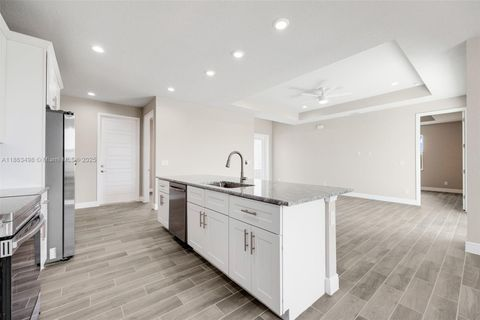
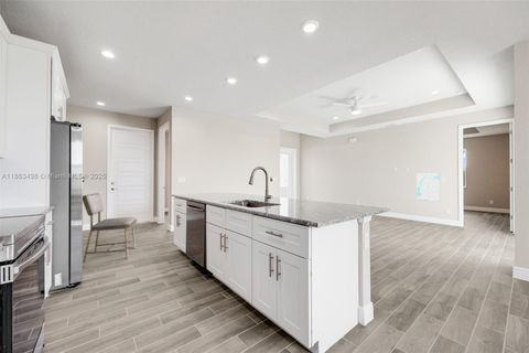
+ wall art [417,172,441,202]
+ dining chair [82,192,138,264]
